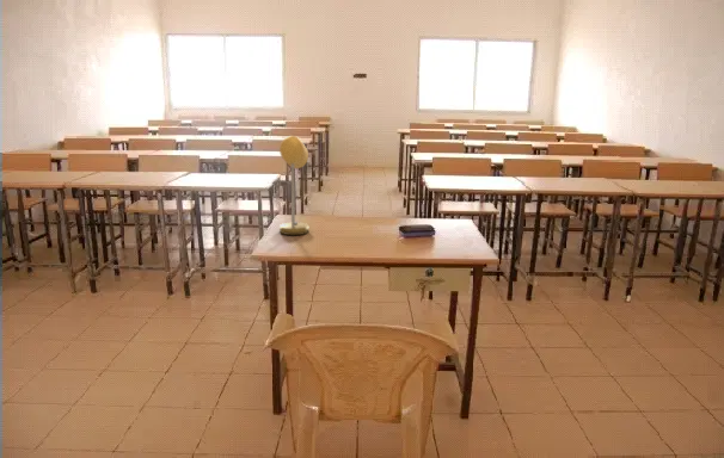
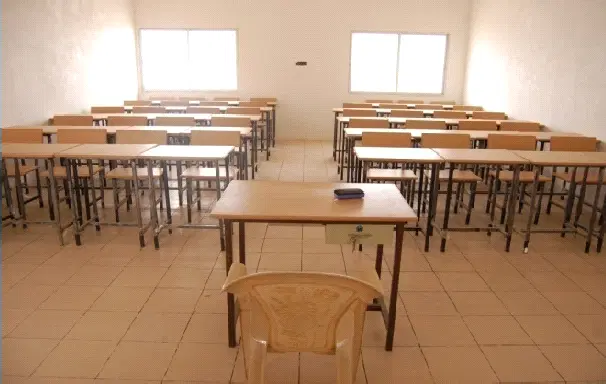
- desk lamp [278,135,309,236]
